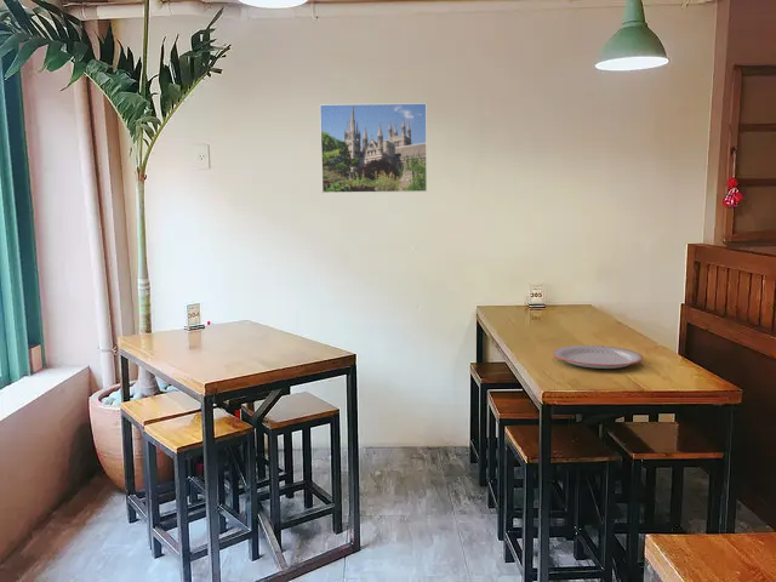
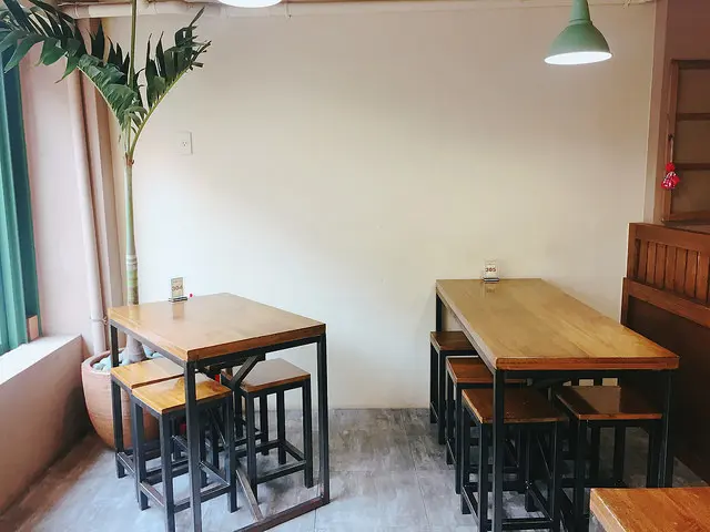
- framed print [319,102,428,194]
- plate [552,344,644,370]
